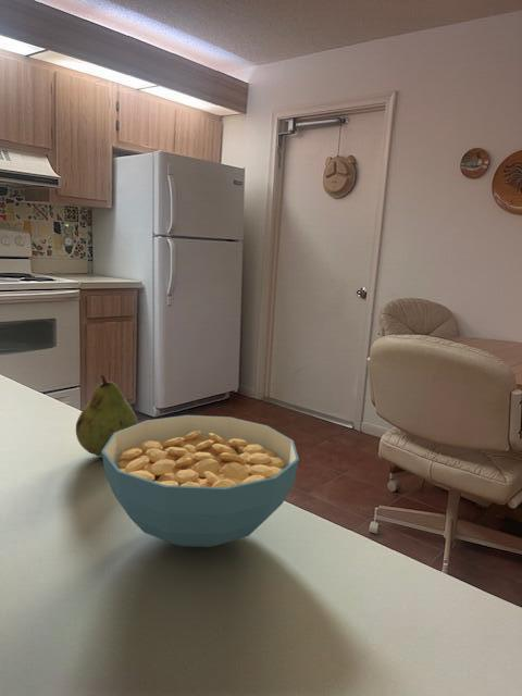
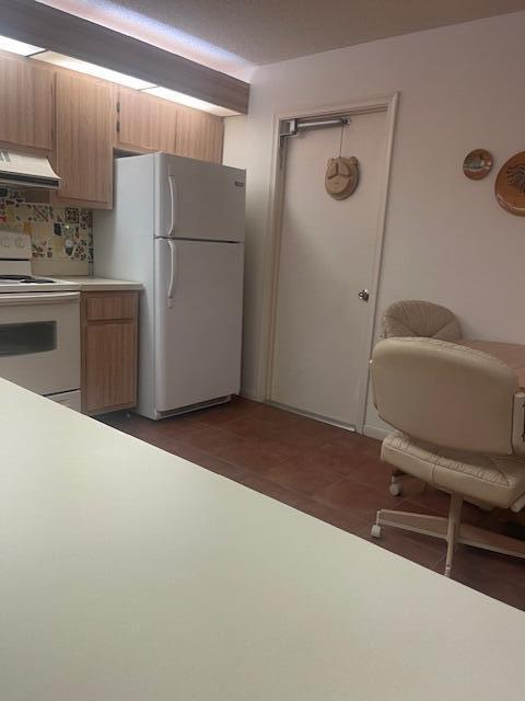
- fruit [75,373,139,458]
- cereal bowl [102,414,300,548]
